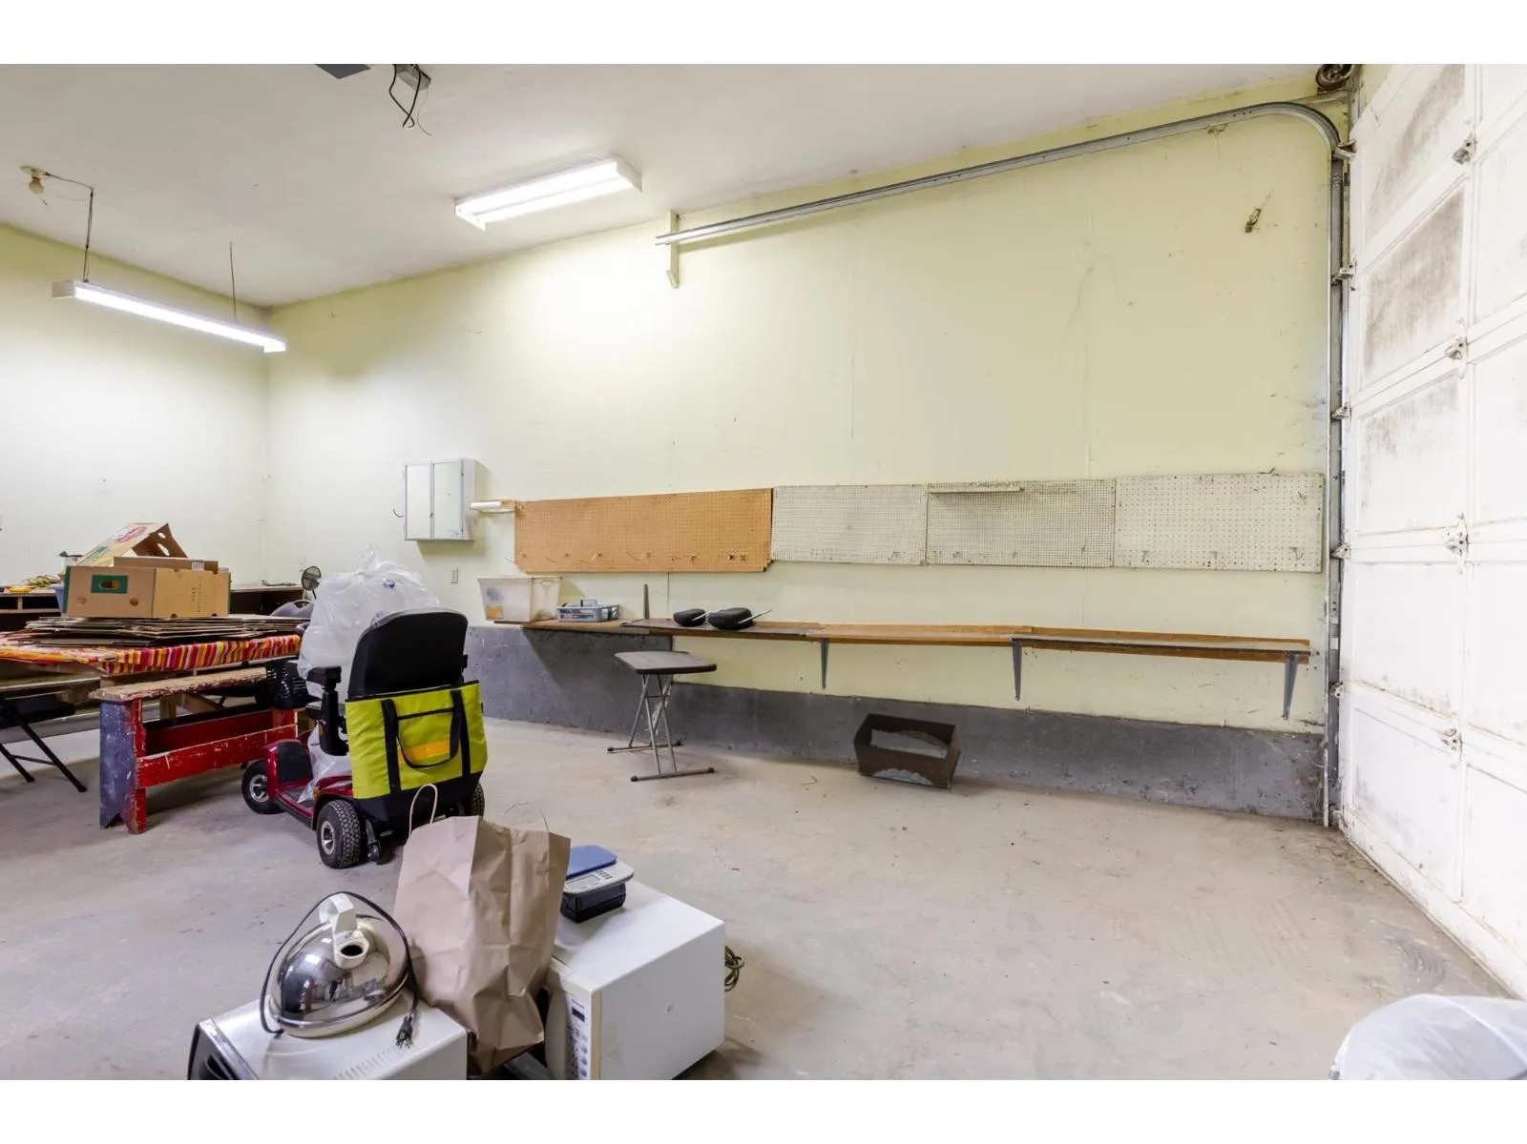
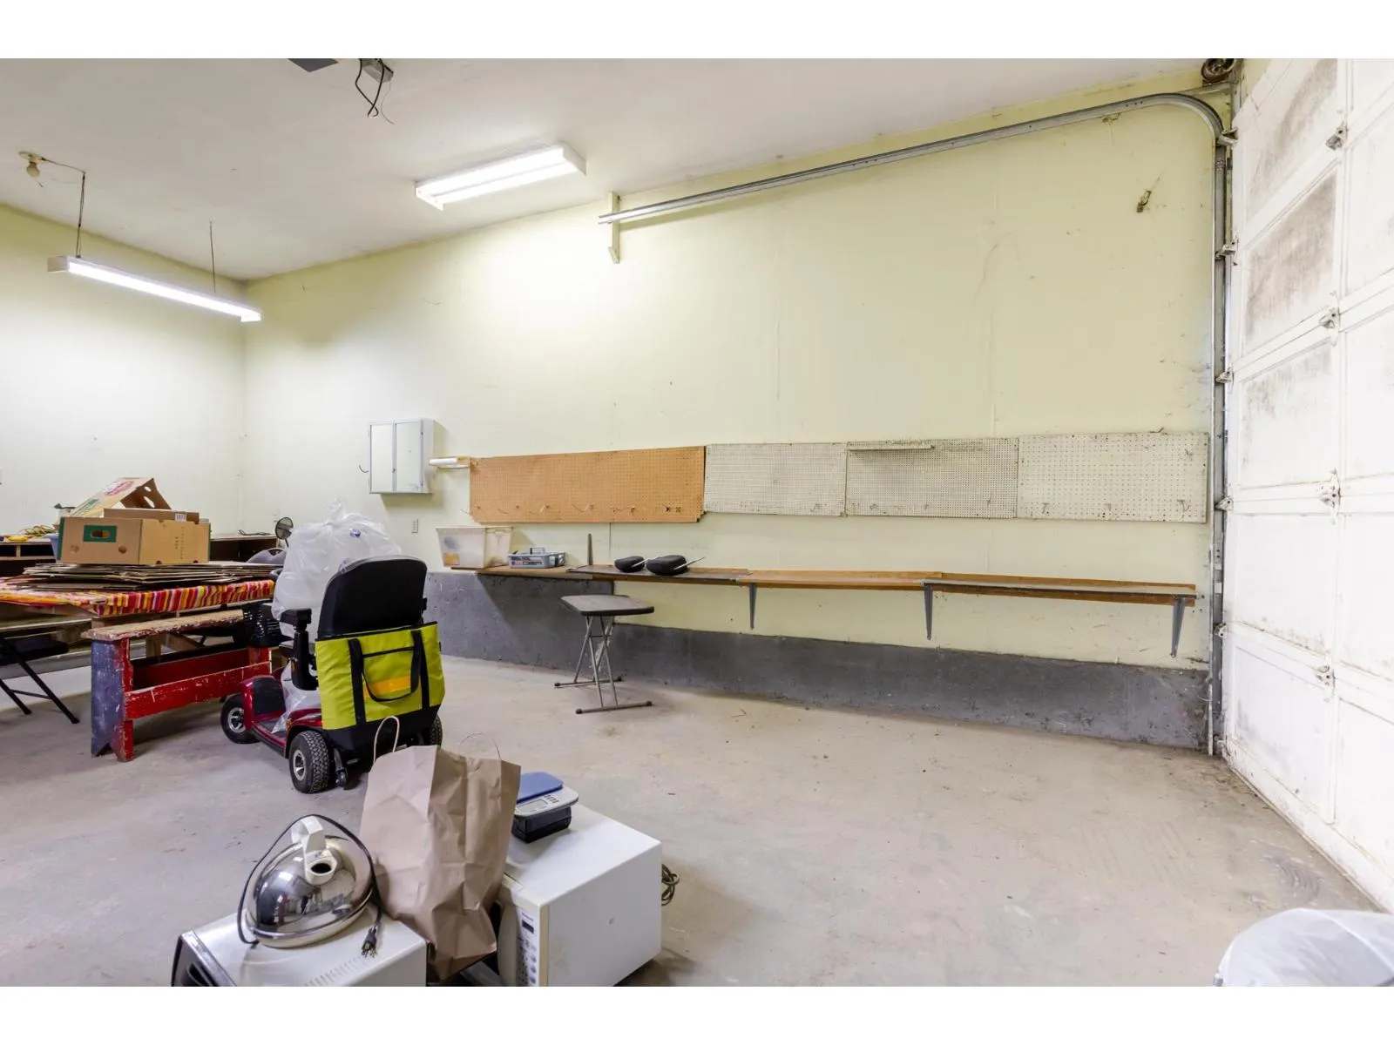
- storage bin [851,713,962,790]
